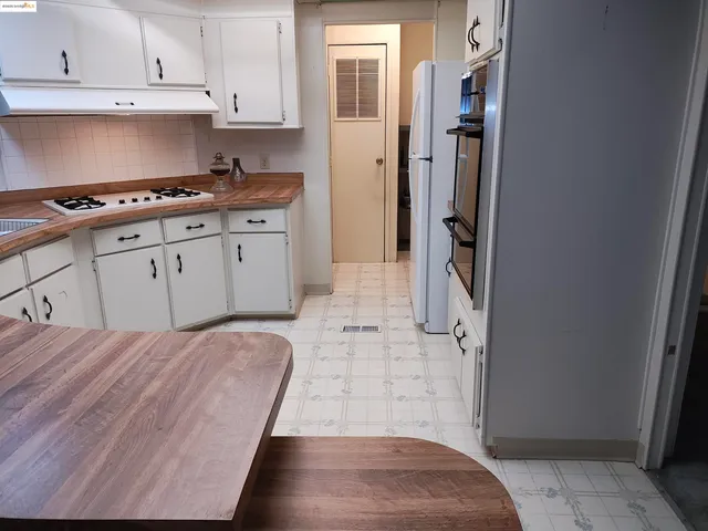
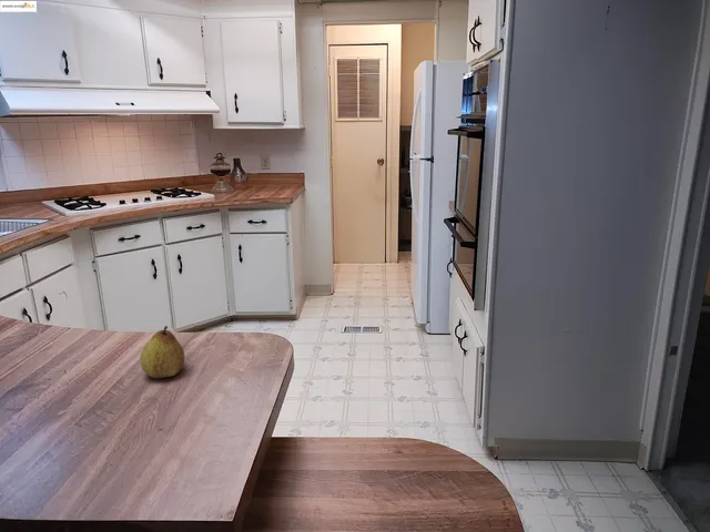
+ fruit [139,325,185,379]
